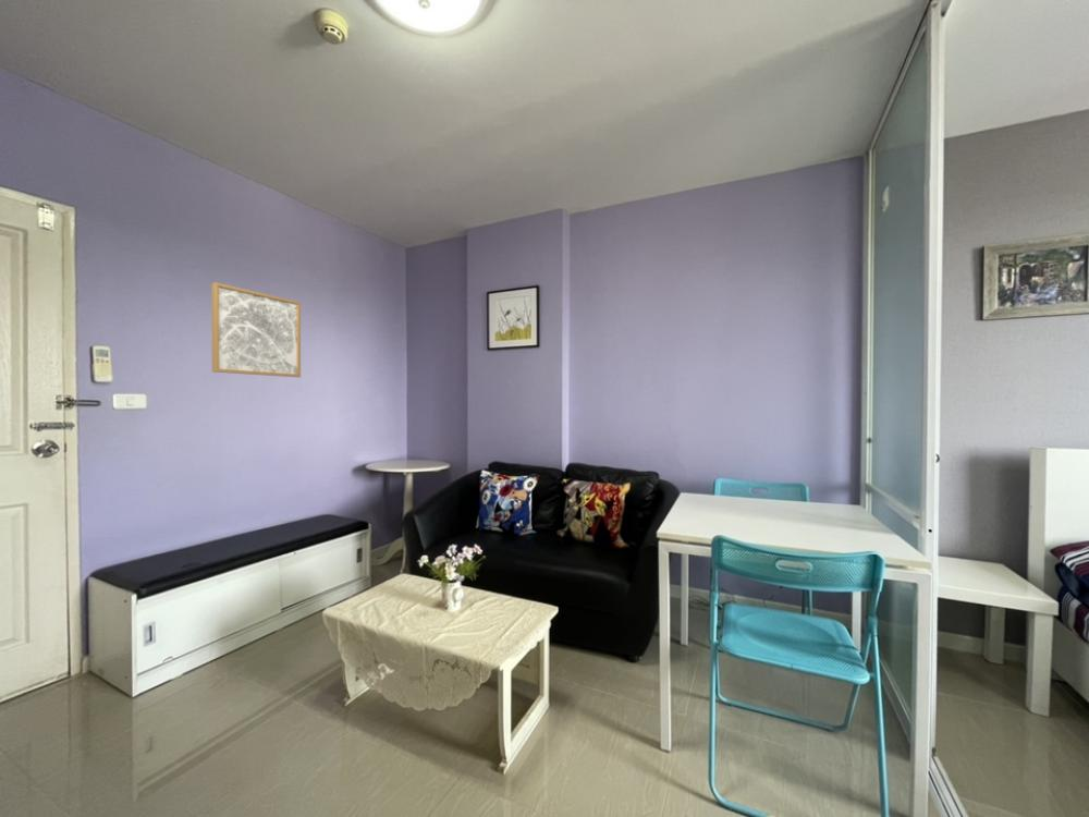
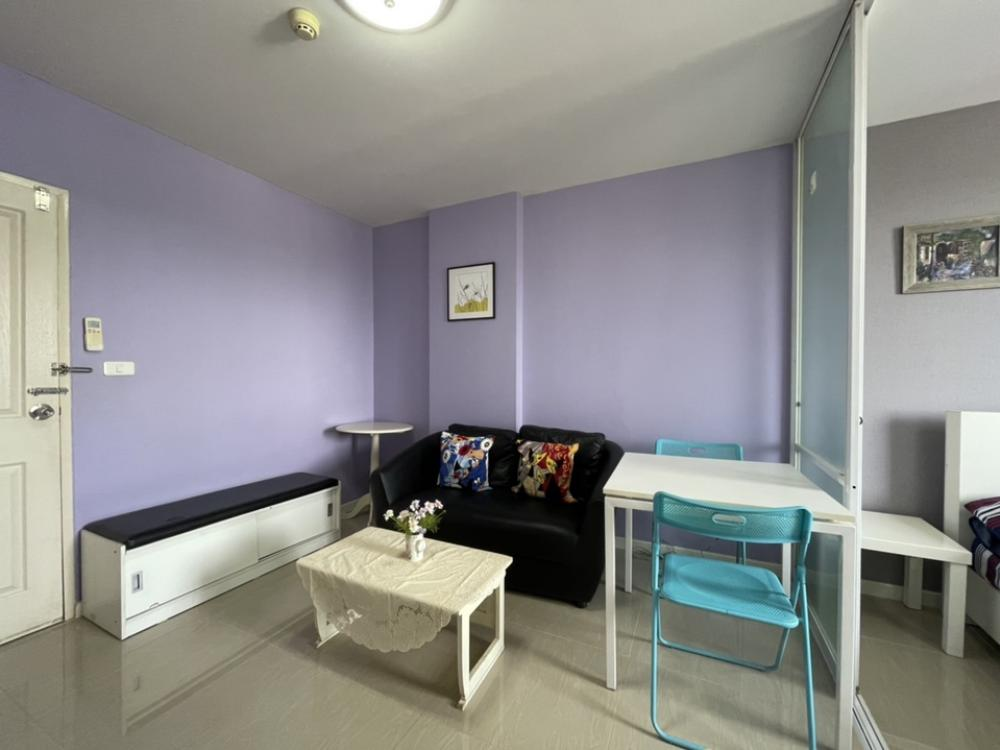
- wall art [210,281,302,378]
